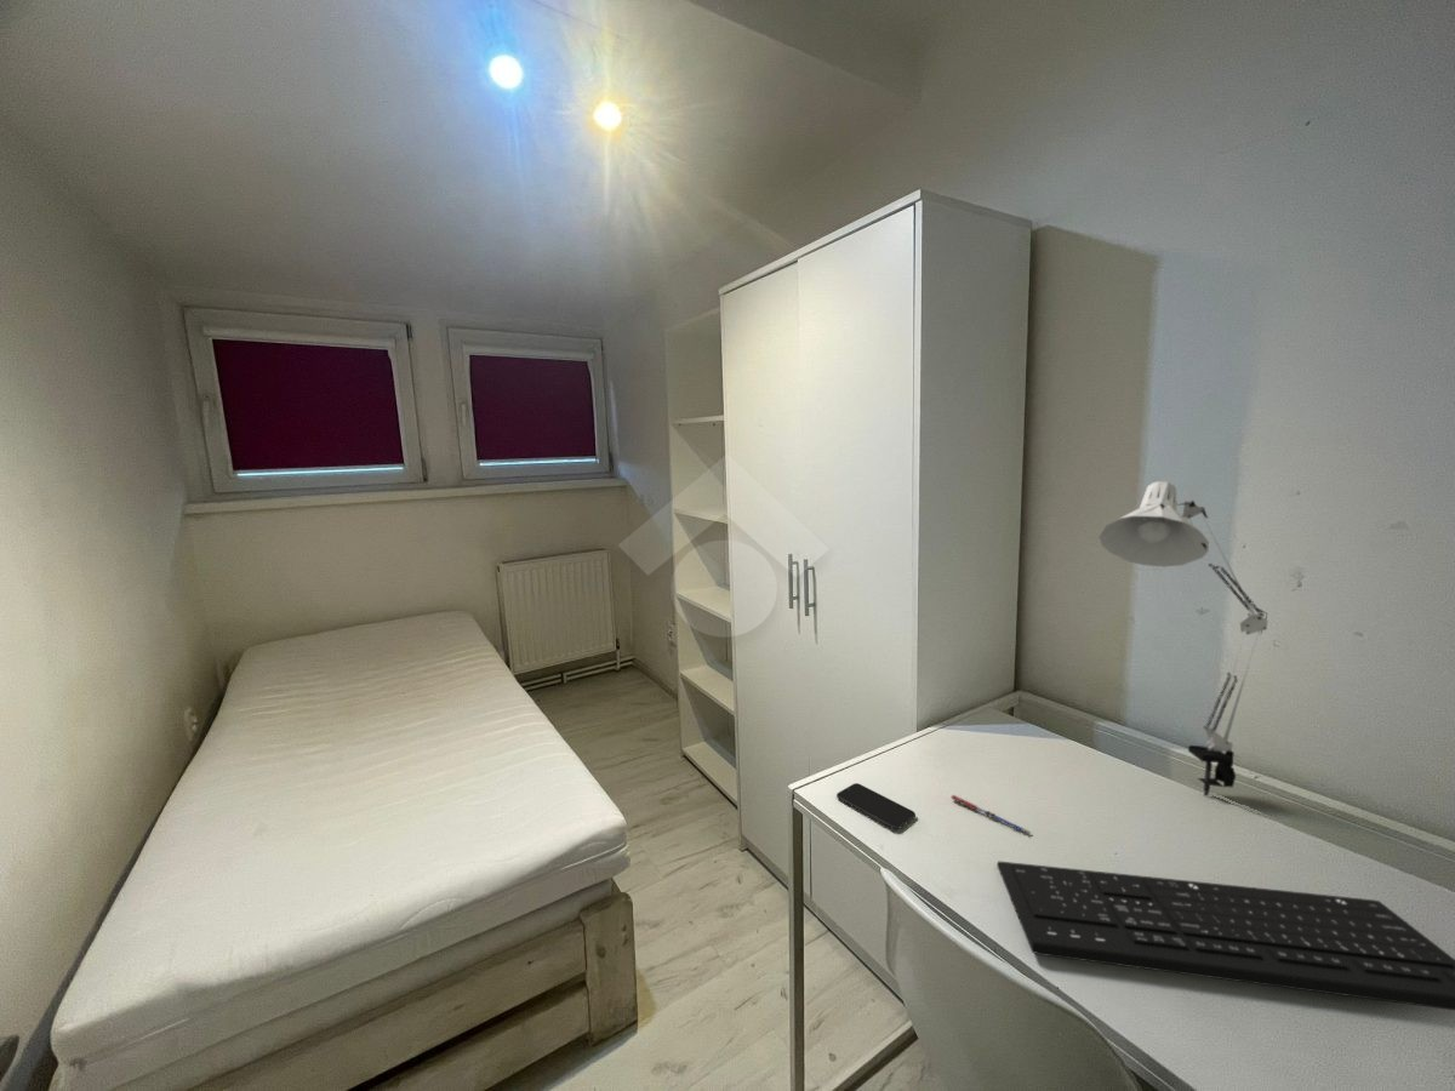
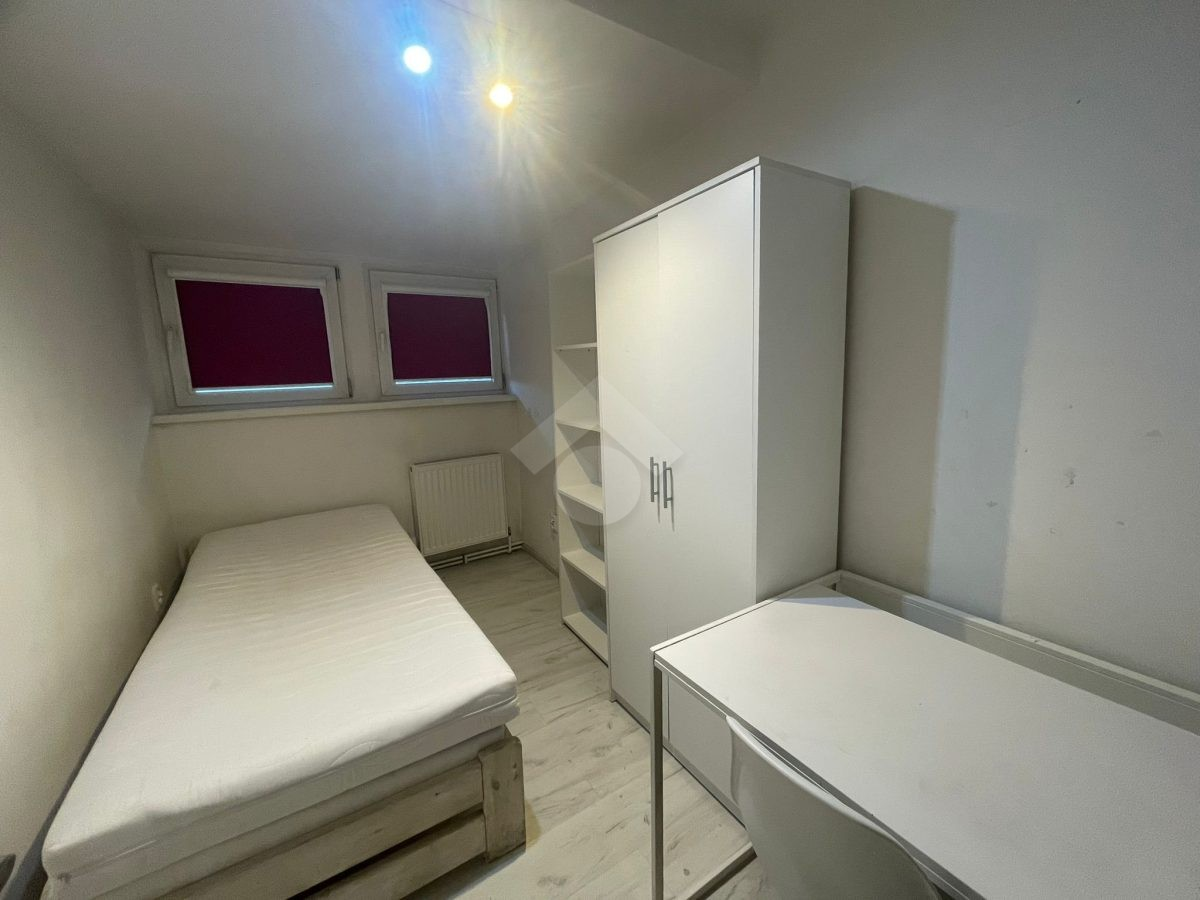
- keyboard [995,859,1455,1011]
- smartphone [835,782,917,830]
- pen [949,794,1032,836]
- desk lamp [1099,480,1269,798]
